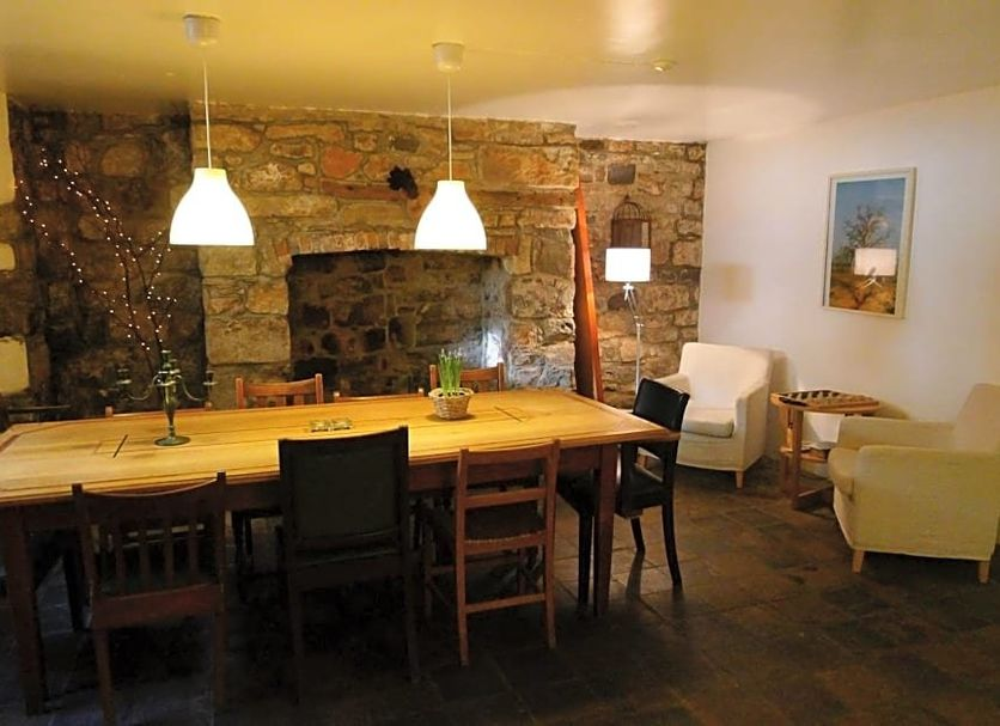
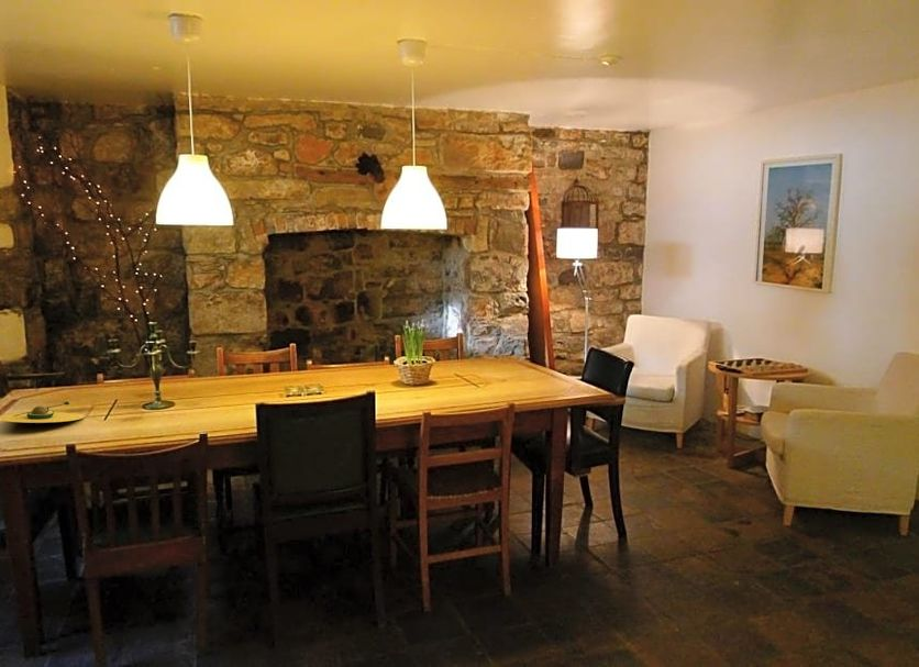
+ avocado [0,401,86,424]
